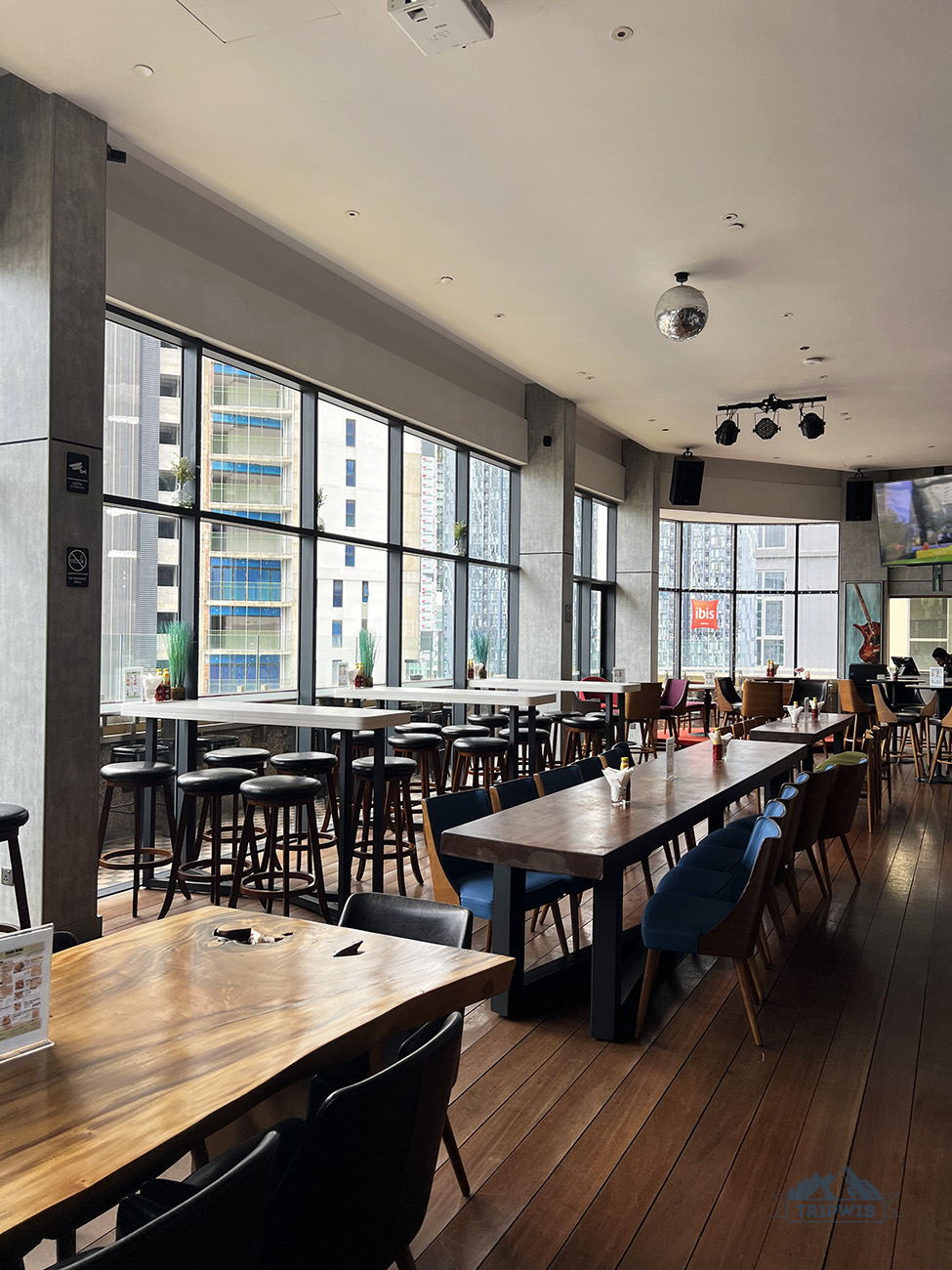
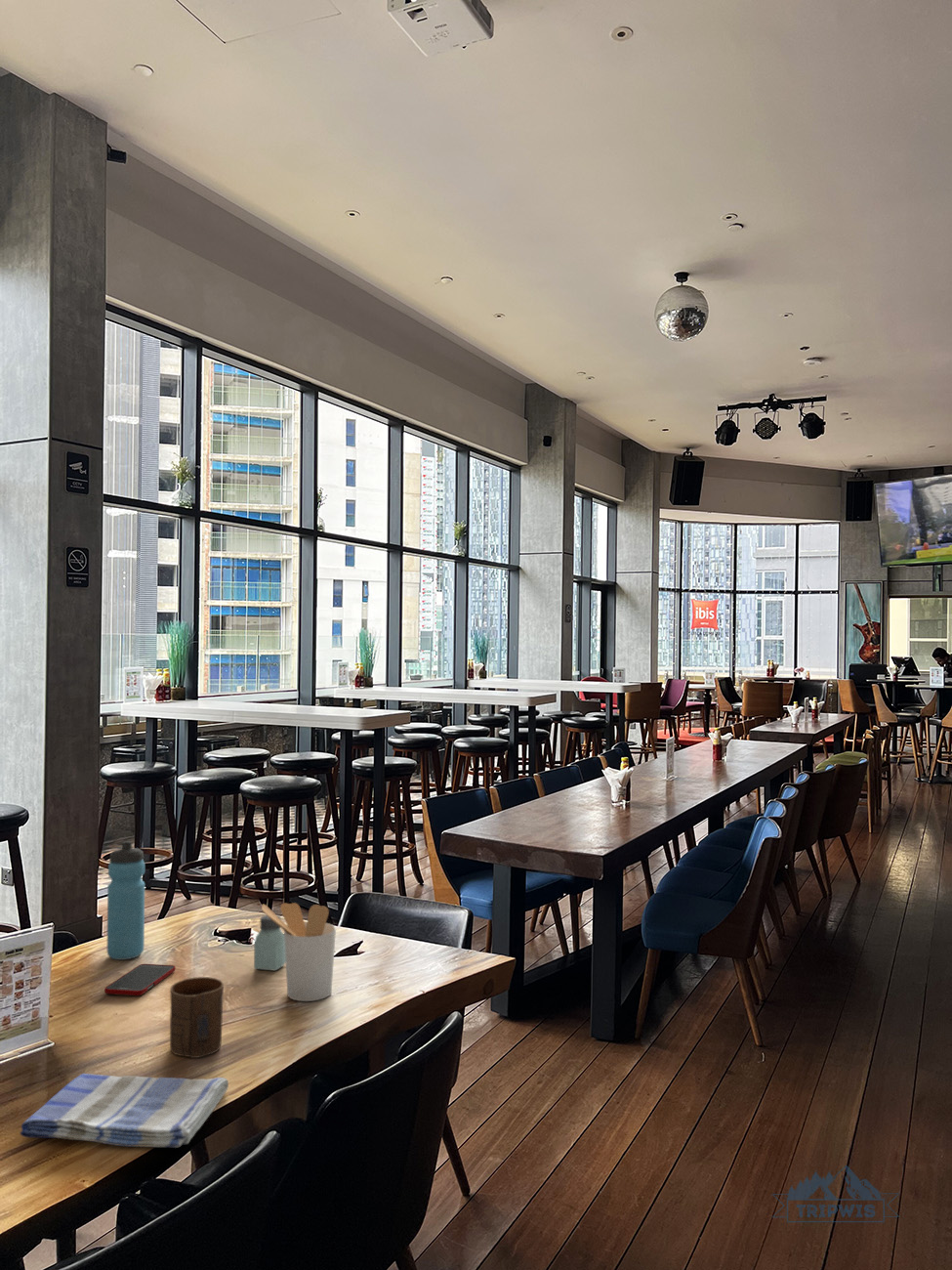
+ water bottle [106,840,145,960]
+ dish towel [19,1073,229,1149]
+ cell phone [103,963,177,996]
+ cup [169,976,225,1059]
+ saltshaker [253,914,286,972]
+ utensil holder [261,902,337,1002]
